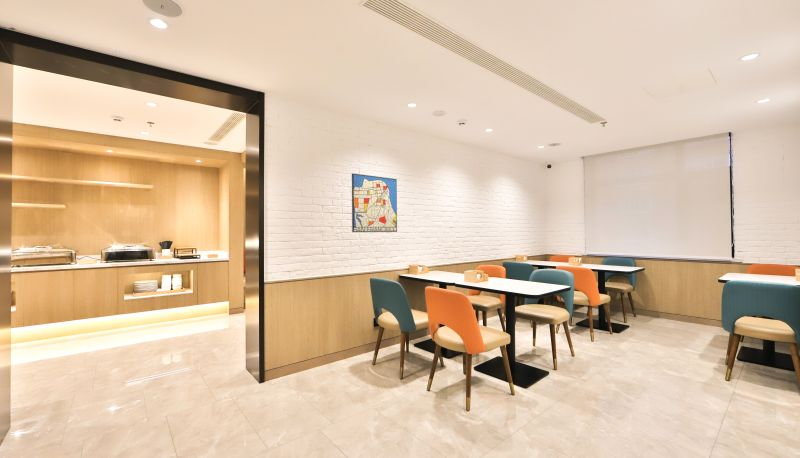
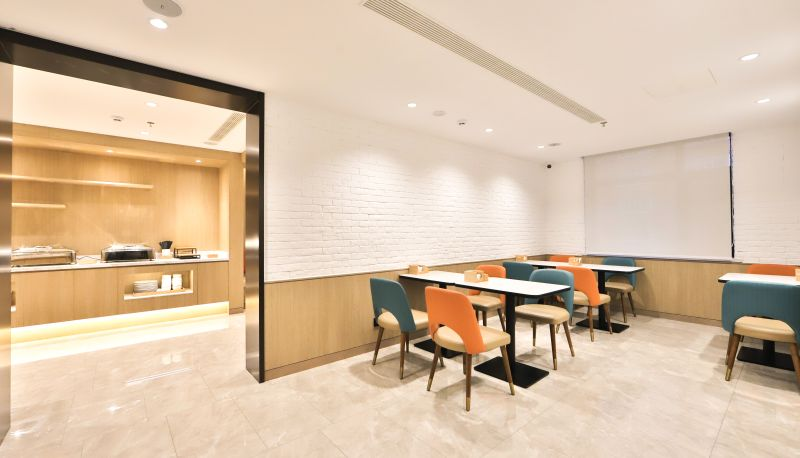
- wall art [351,173,398,233]
